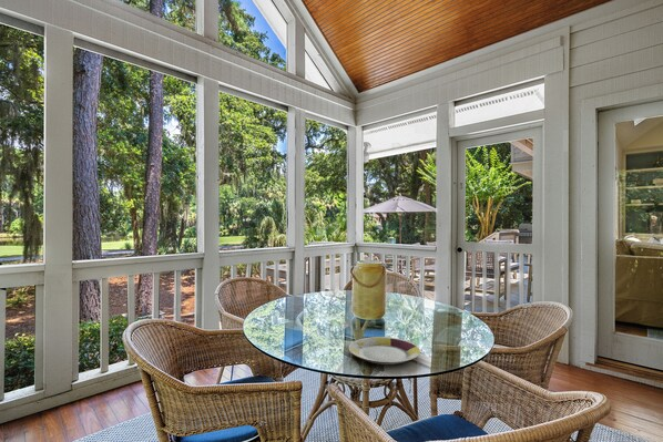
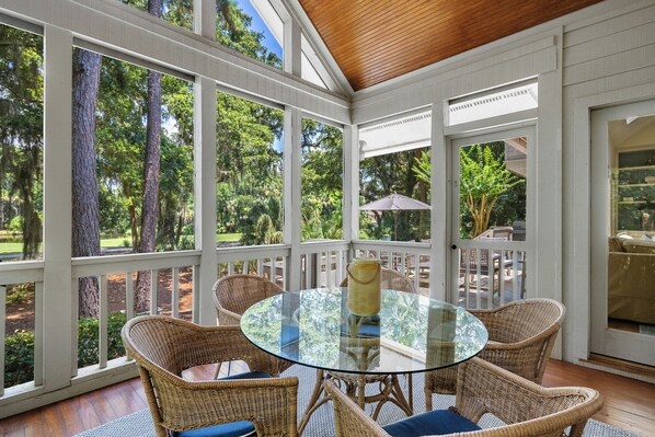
- plate [348,336,421,366]
